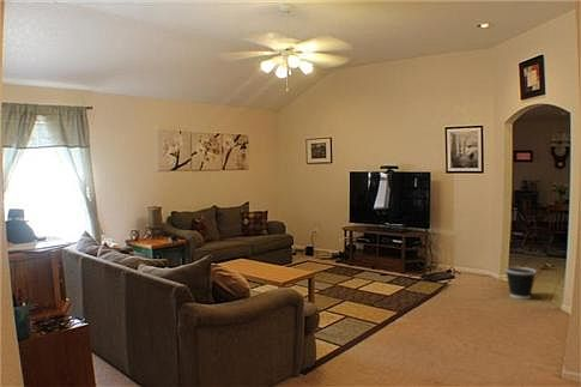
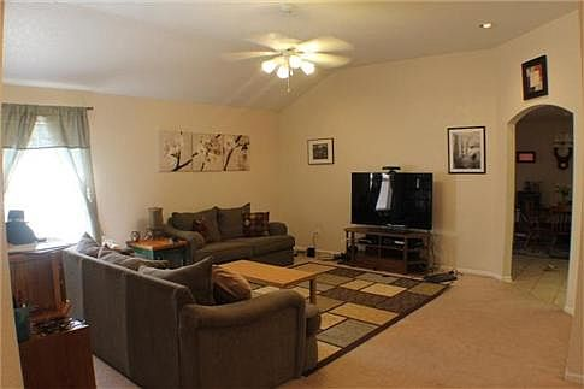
- wastebasket [504,266,538,301]
